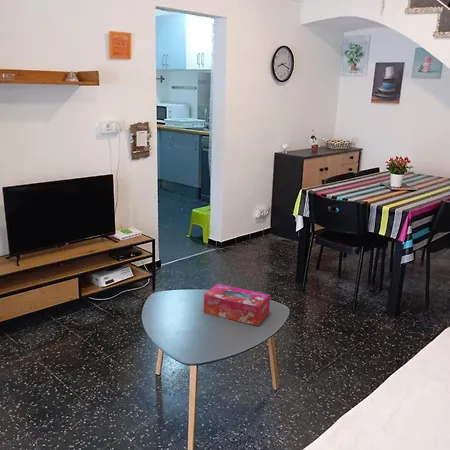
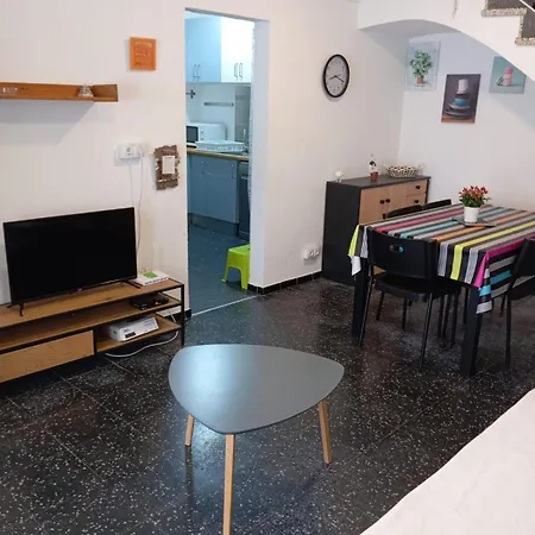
- tissue box [203,283,271,327]
